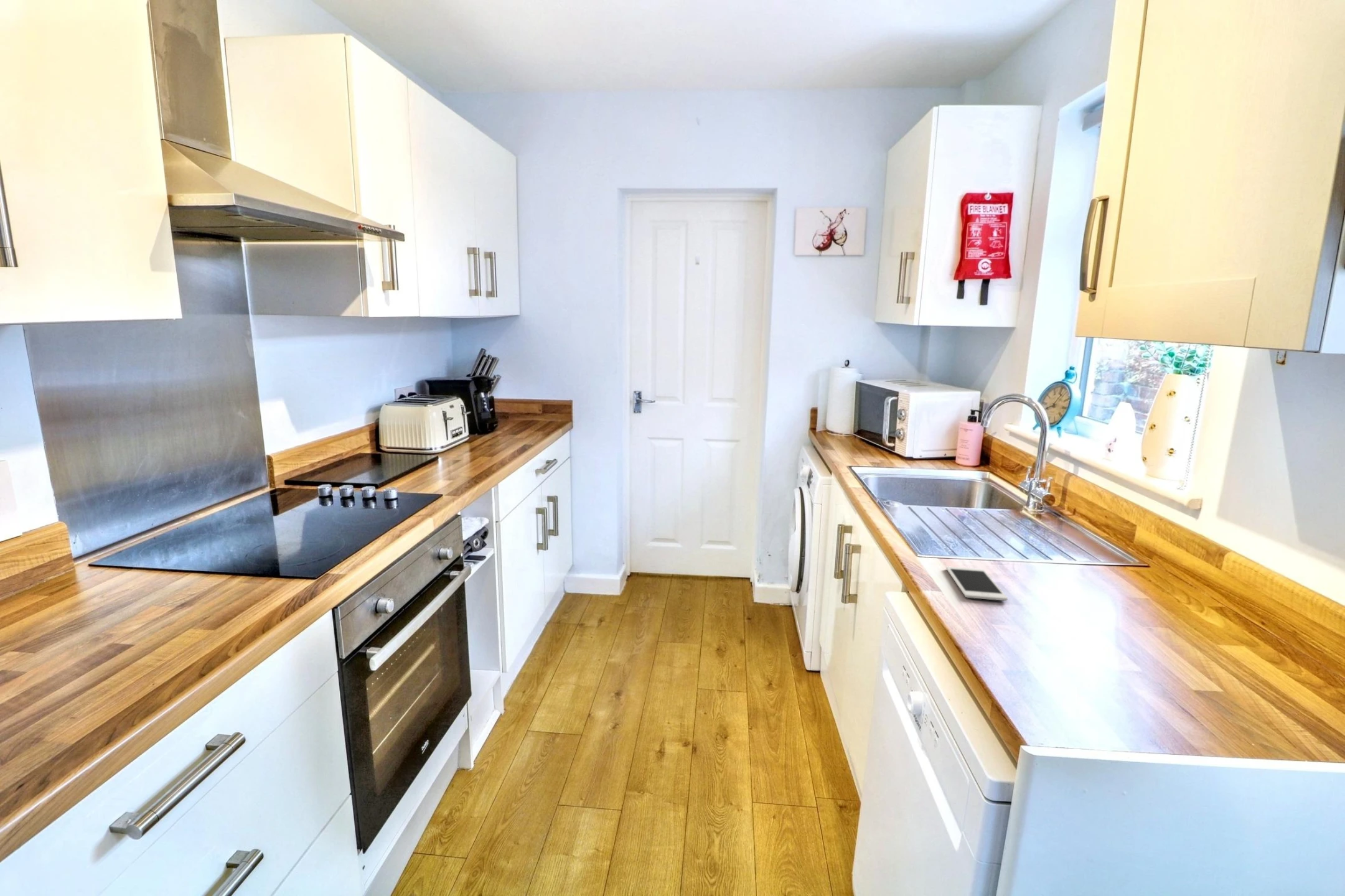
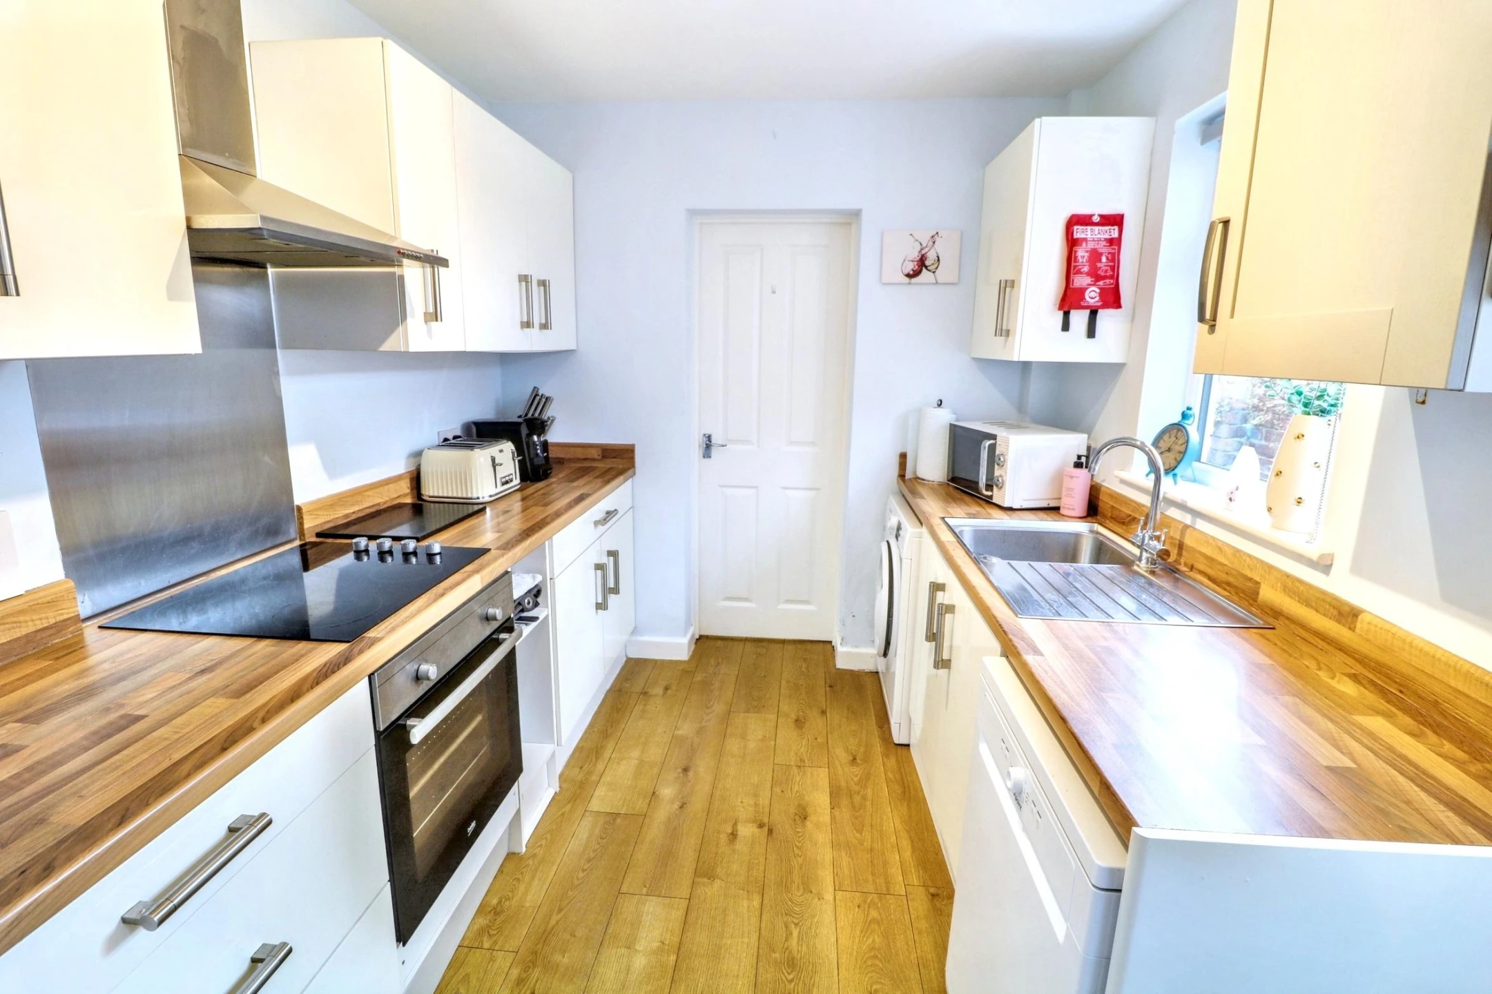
- cell phone [945,566,1008,601]
